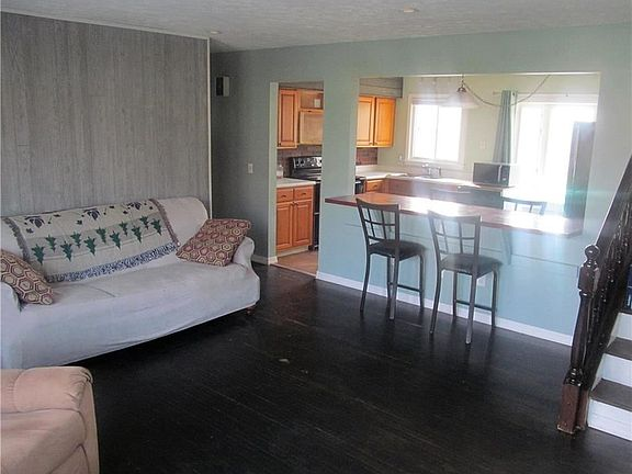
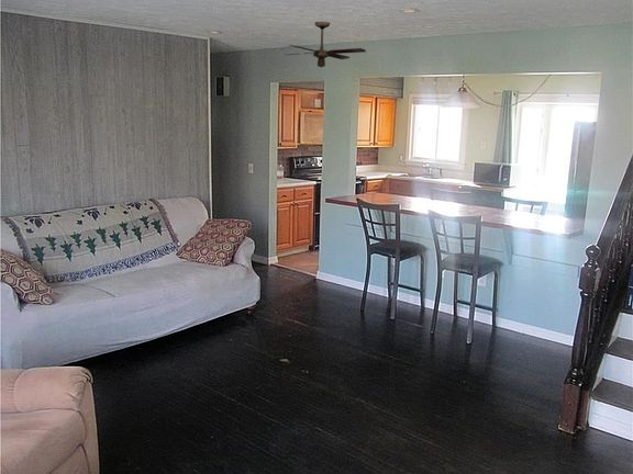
+ ceiling fan [286,21,367,68]
